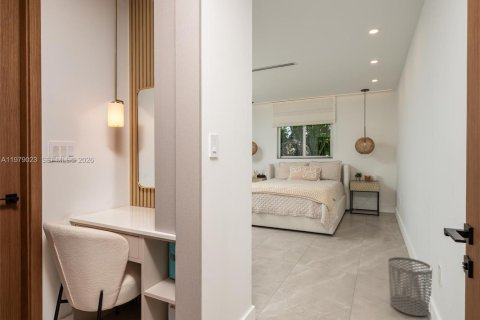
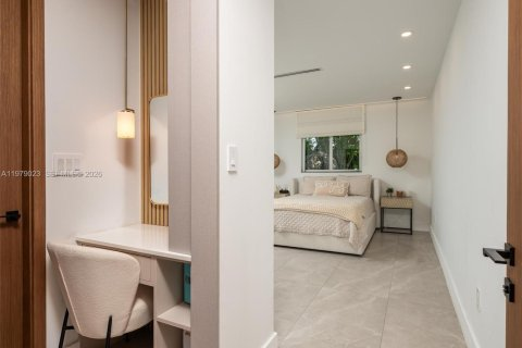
- waste bin [387,256,433,317]
